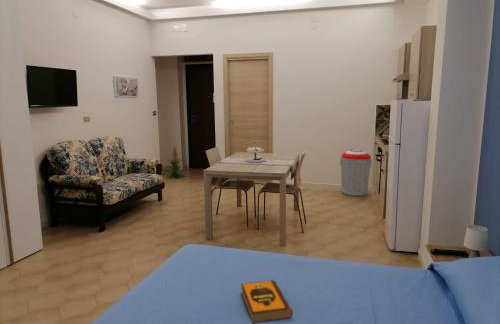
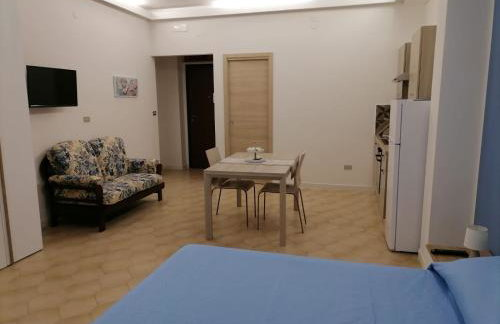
- indoor plant [165,145,187,179]
- hardback book [240,279,294,324]
- trash can [339,149,373,197]
